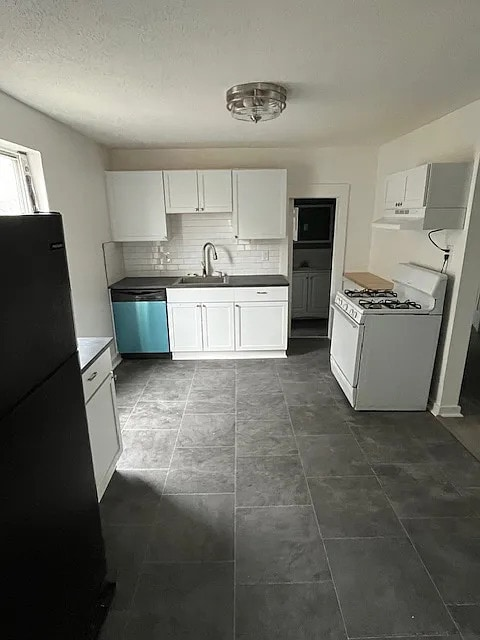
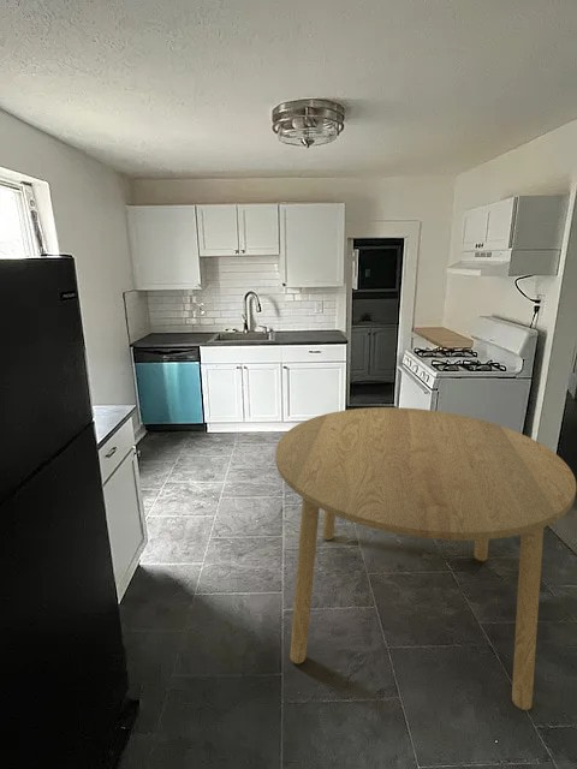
+ dining table [274,406,577,711]
